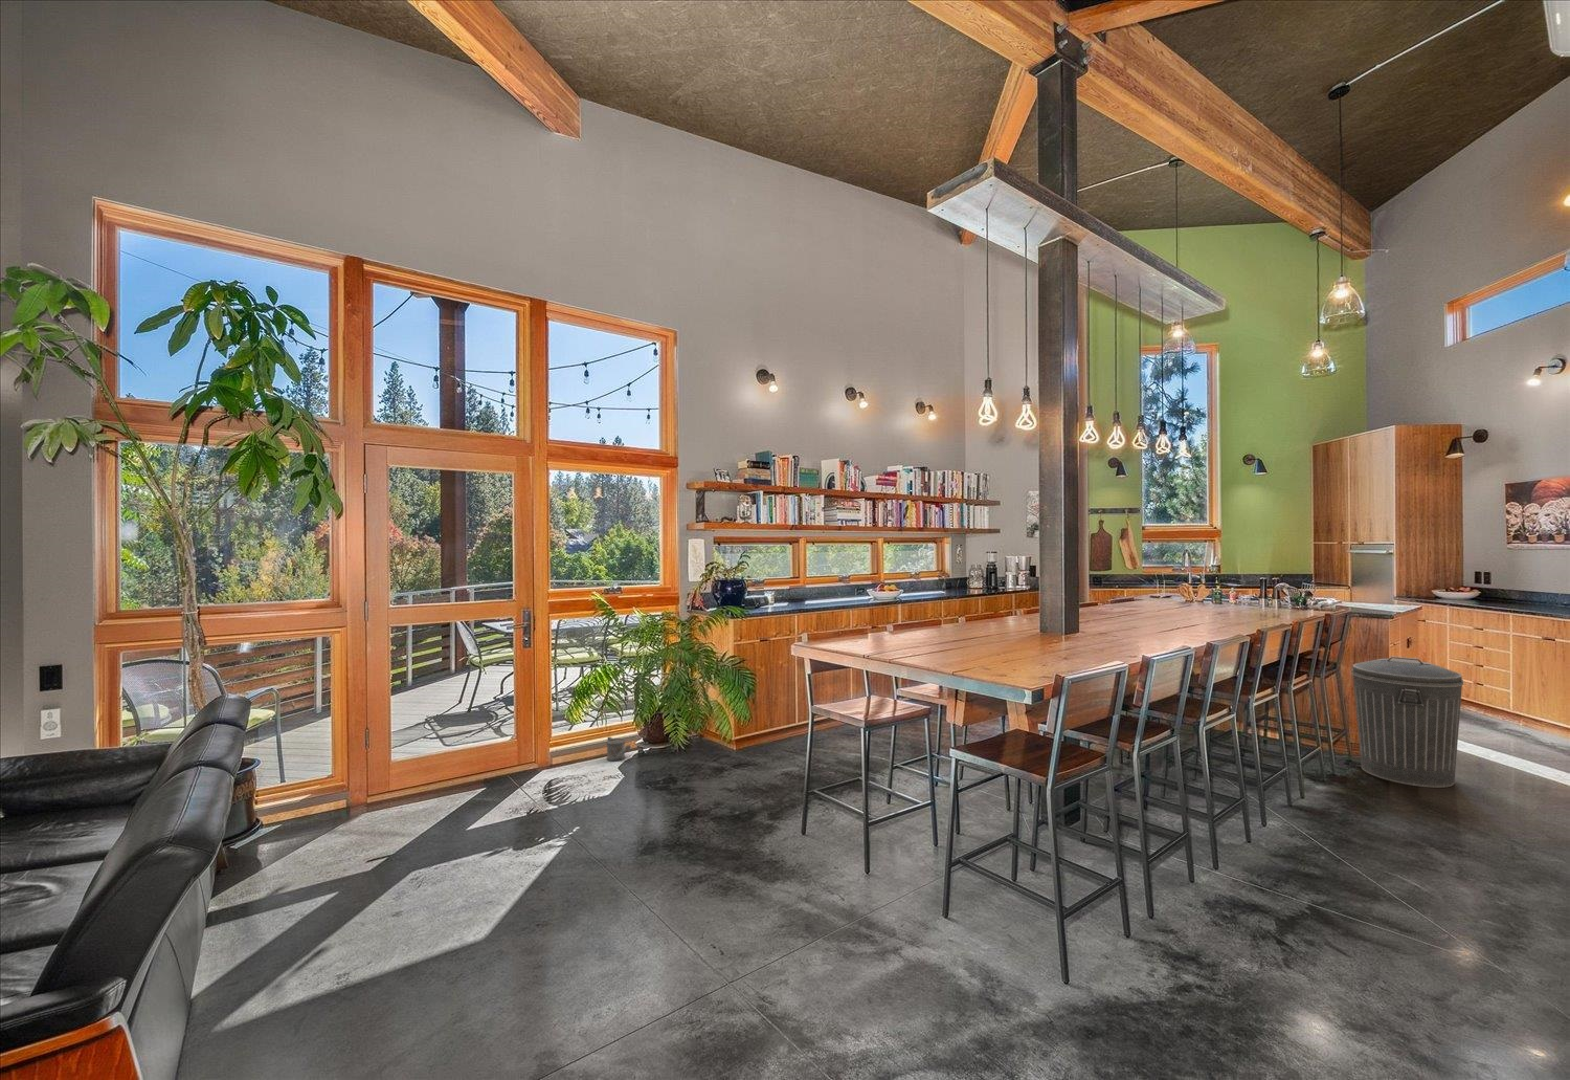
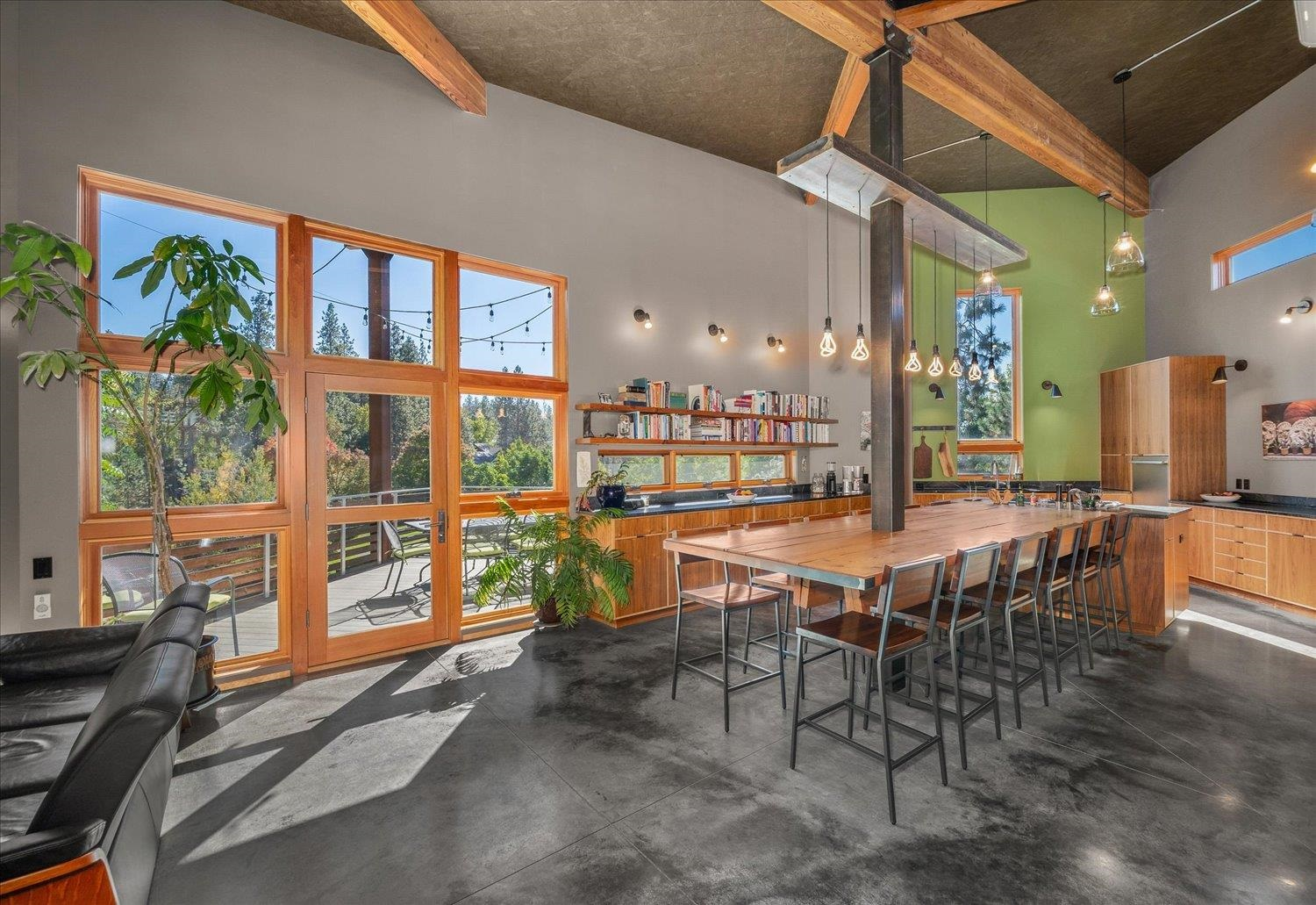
- watering can [606,735,632,763]
- trash can [1350,655,1464,789]
